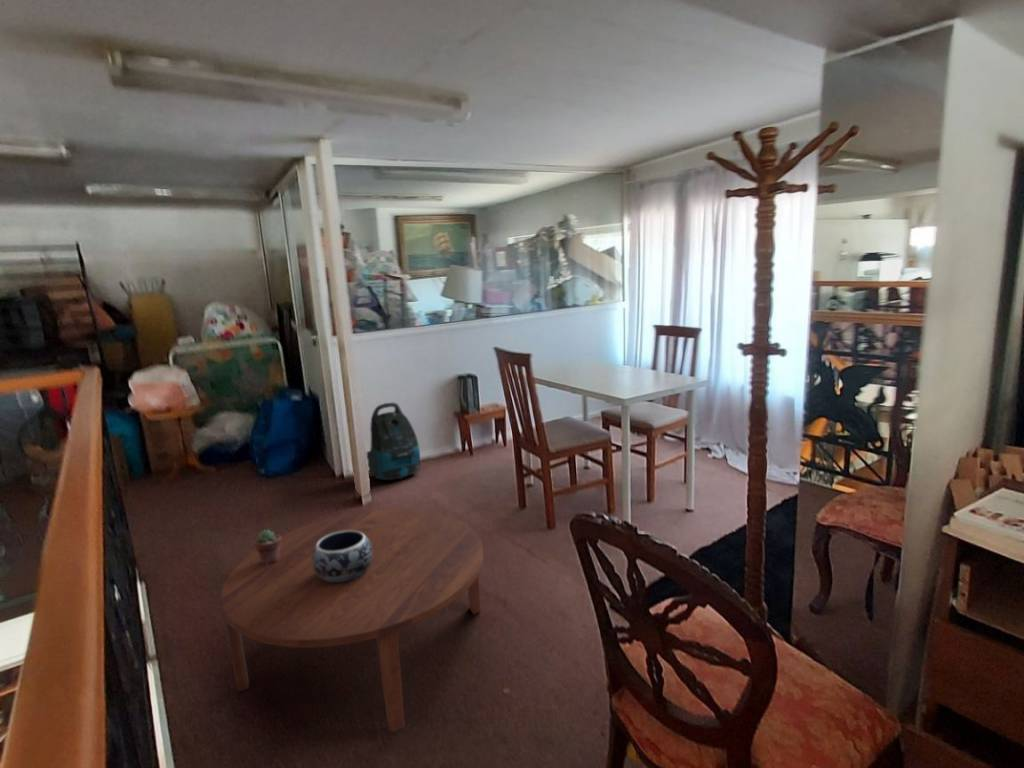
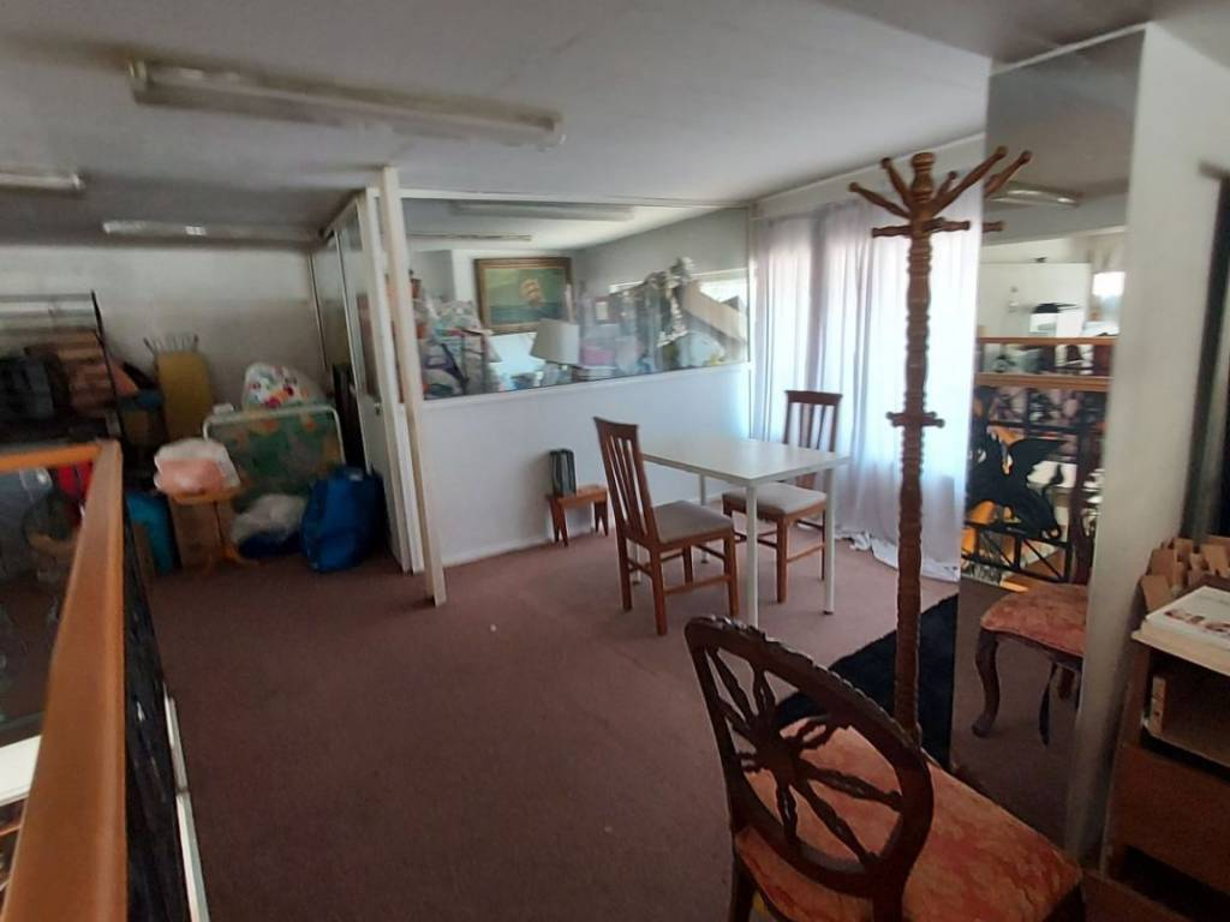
- decorative bowl [312,530,372,584]
- potted succulent [253,529,281,565]
- coffee table [220,508,484,733]
- vacuum cleaner [366,402,421,481]
